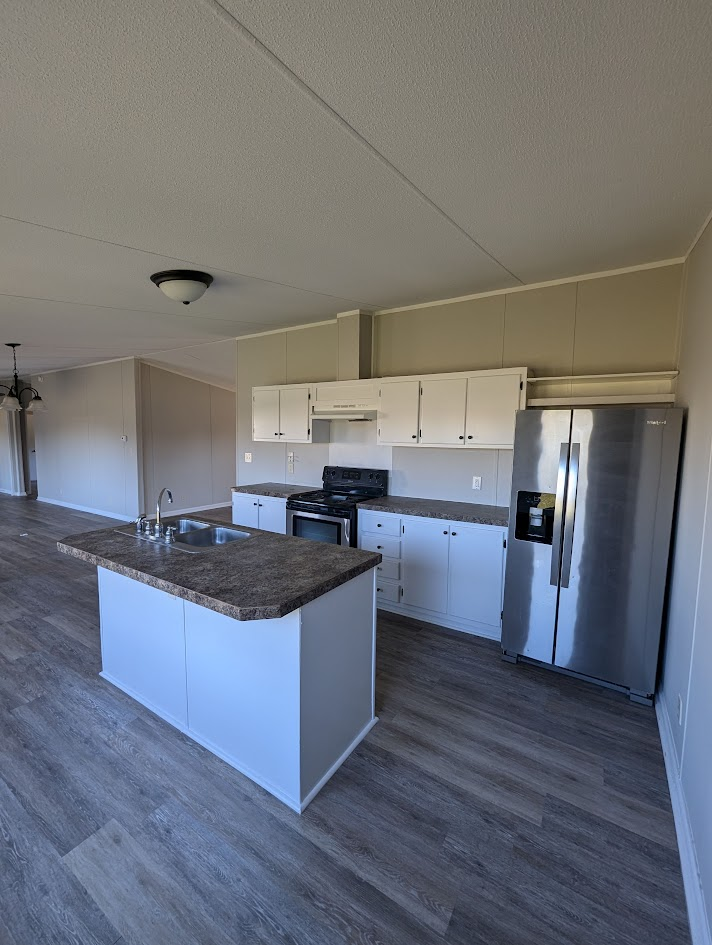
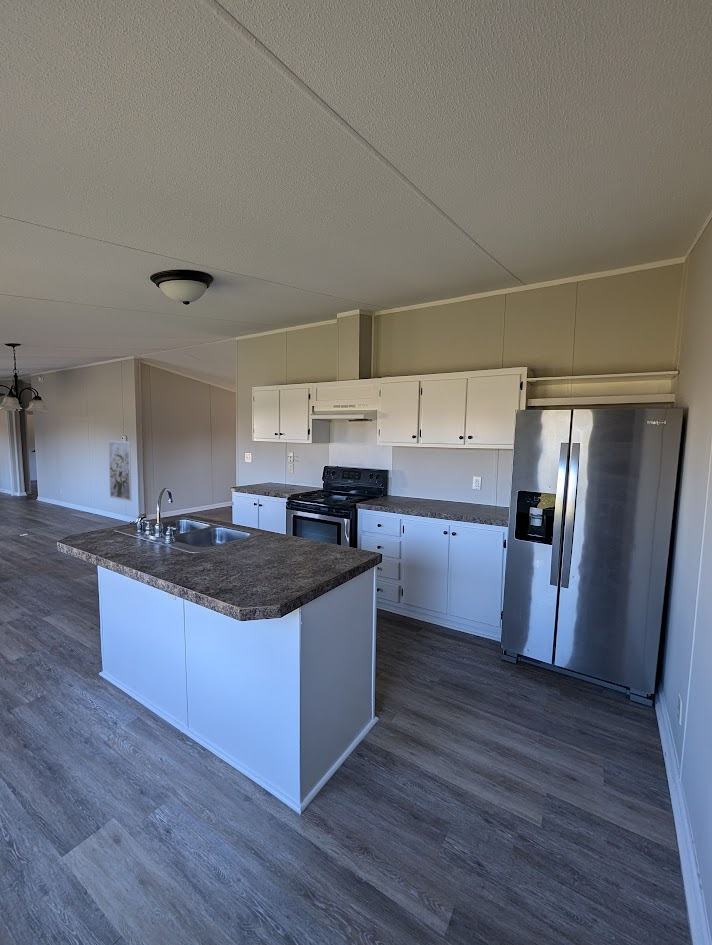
+ wall art [107,439,133,502]
